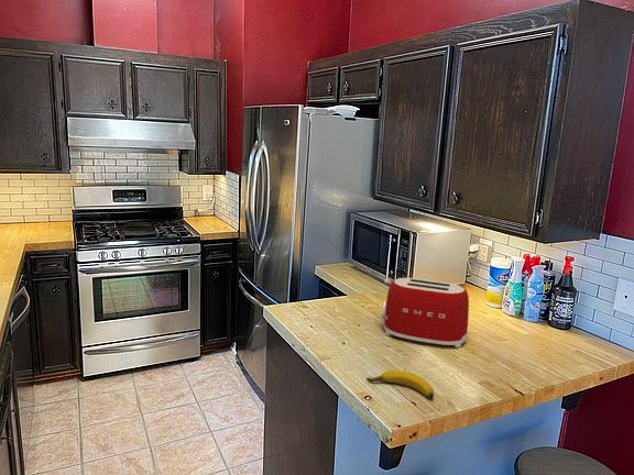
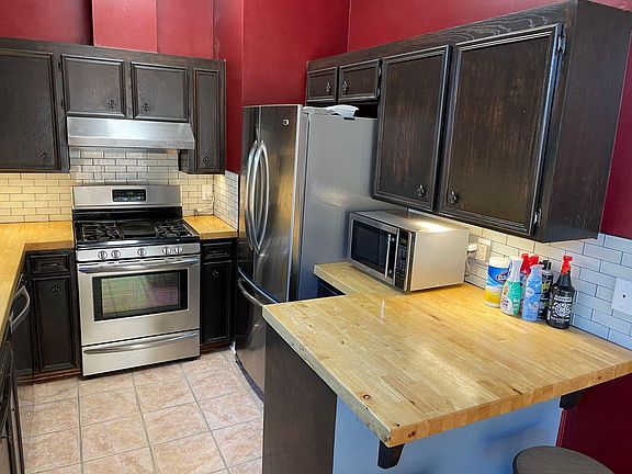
- banana [365,369,435,399]
- toaster [381,277,470,349]
